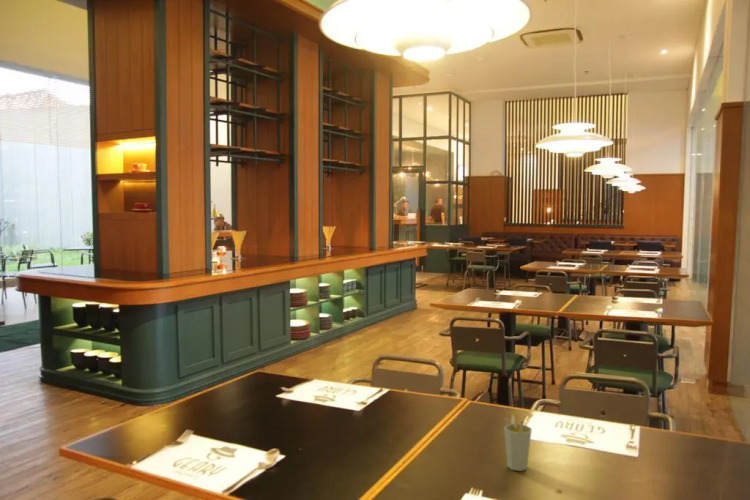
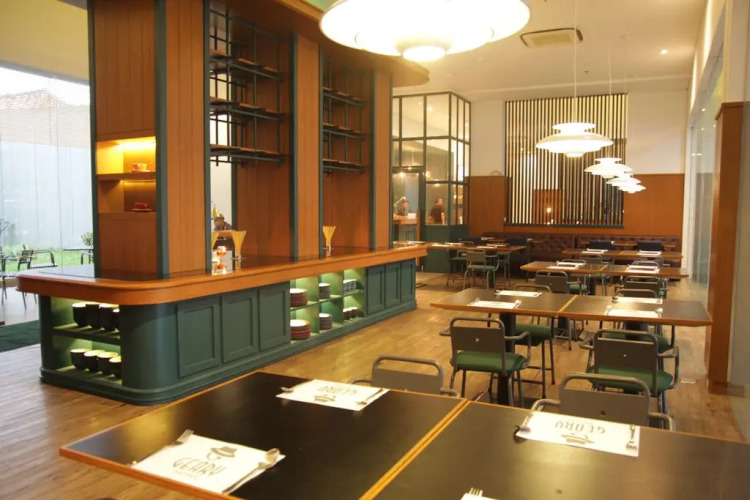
- cup [503,412,533,472]
